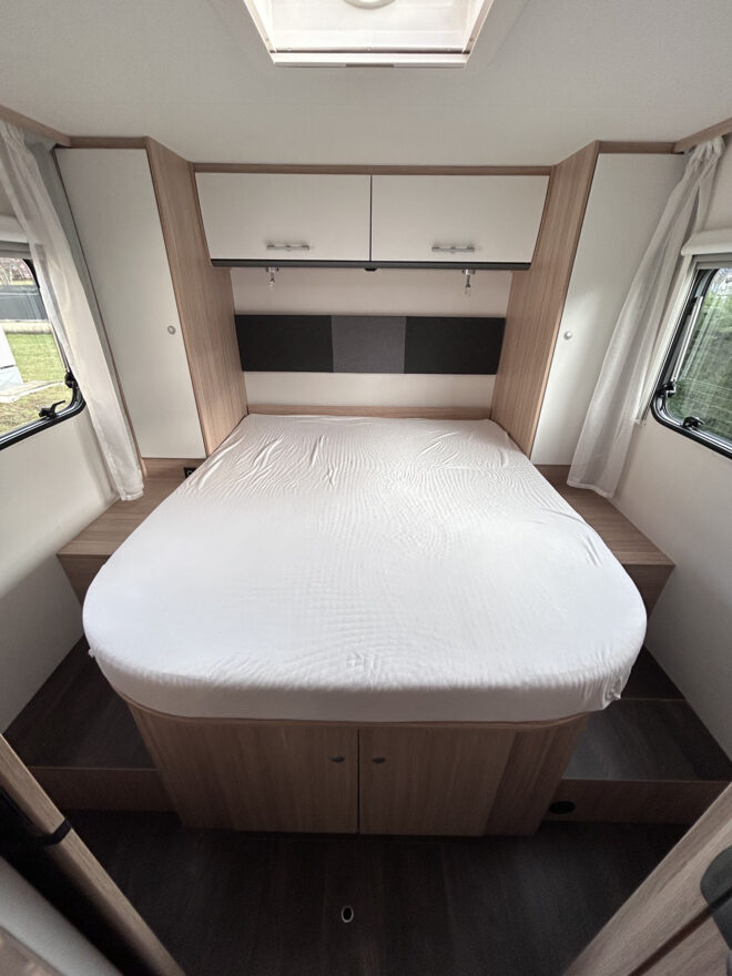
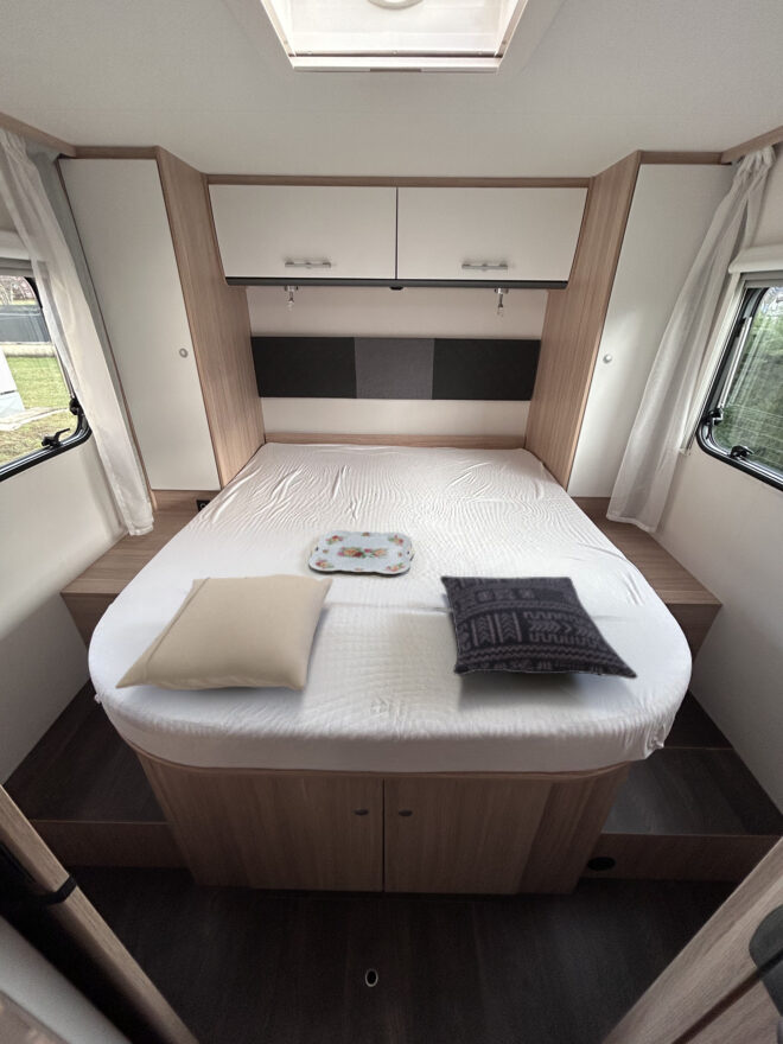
+ pillow [114,573,335,692]
+ serving tray [307,529,415,575]
+ pillow [439,574,638,681]
